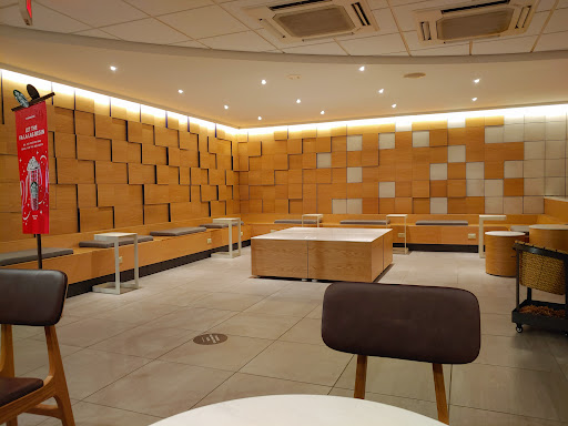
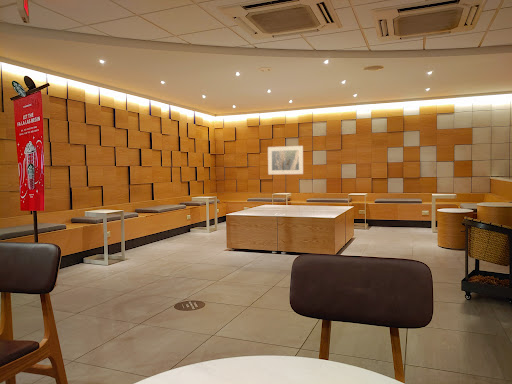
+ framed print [267,145,304,175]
